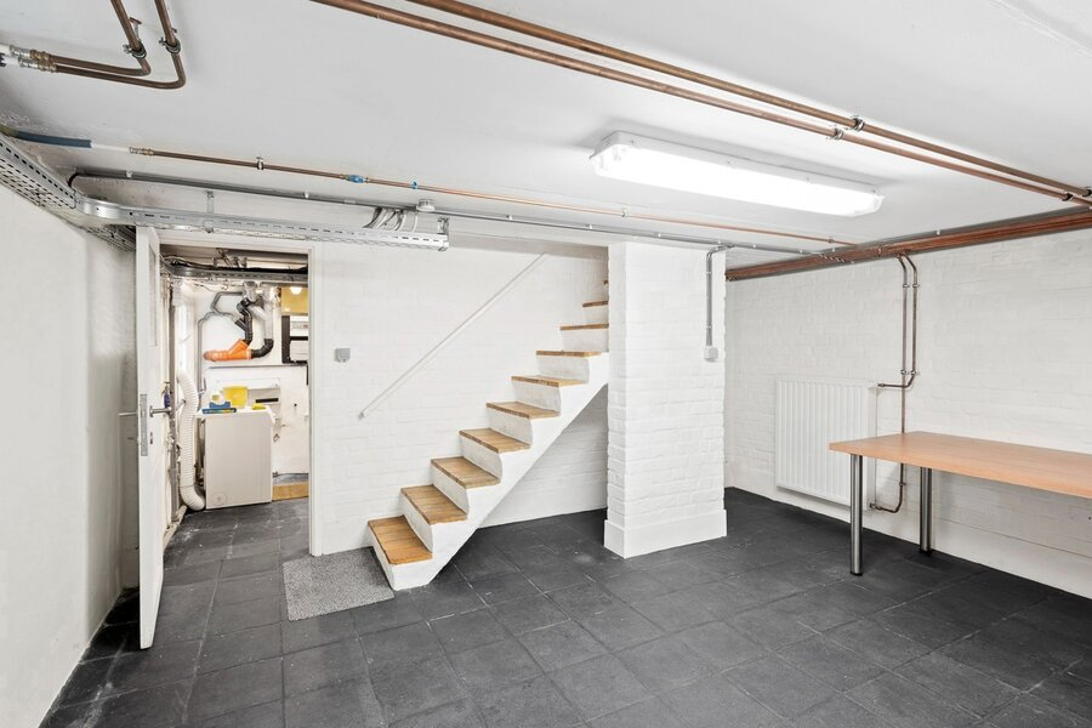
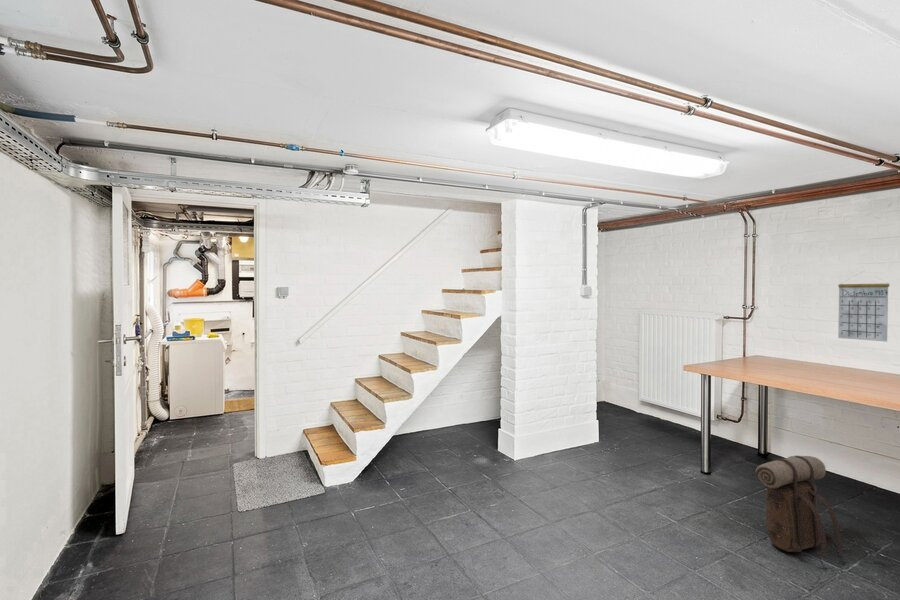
+ backpack [754,455,846,571]
+ calendar [837,270,890,343]
